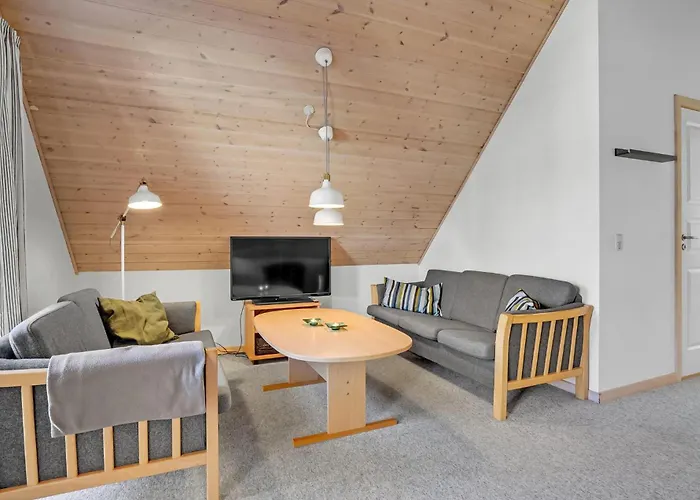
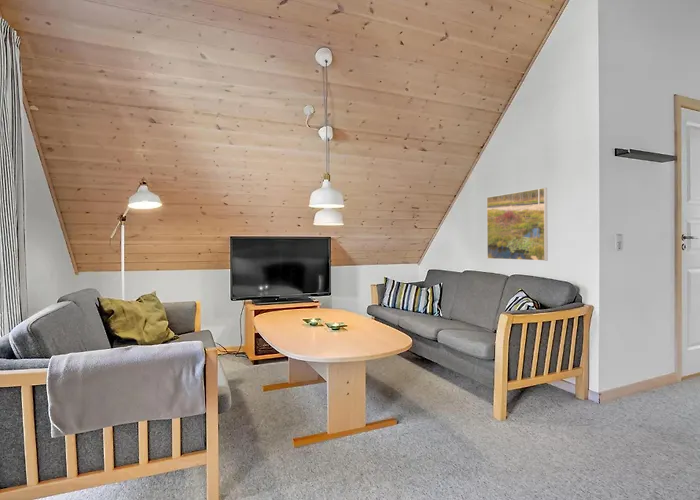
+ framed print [486,187,549,262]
